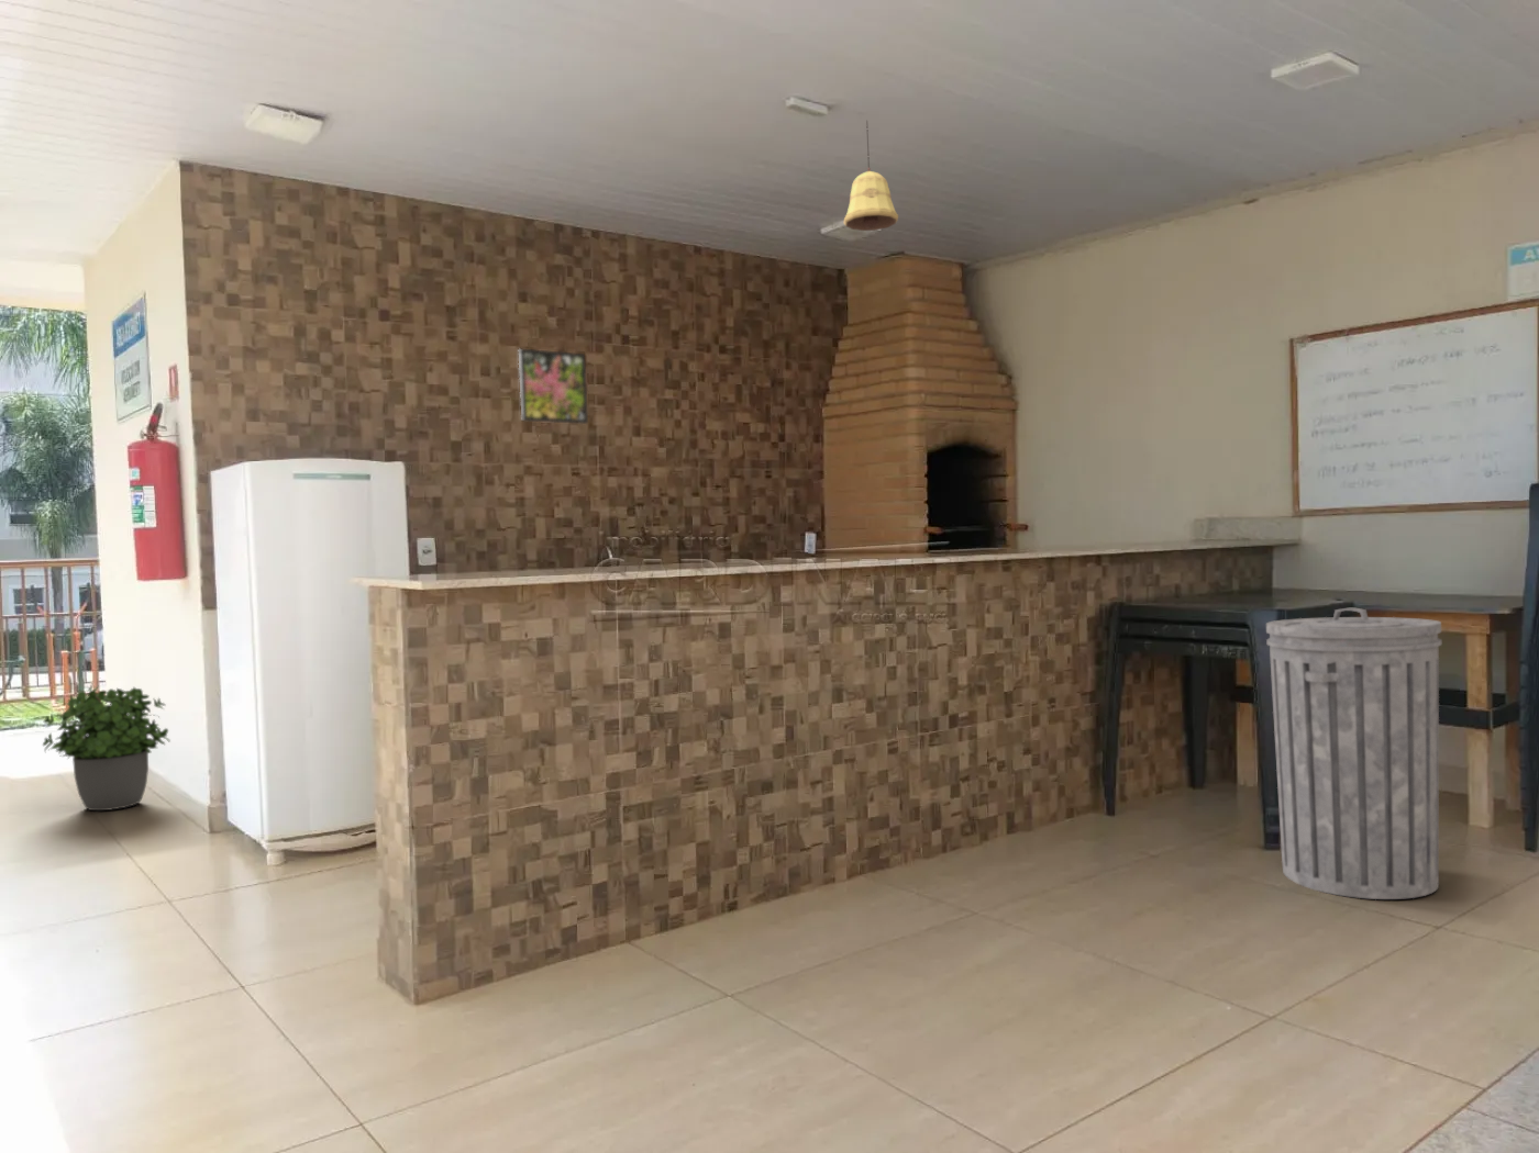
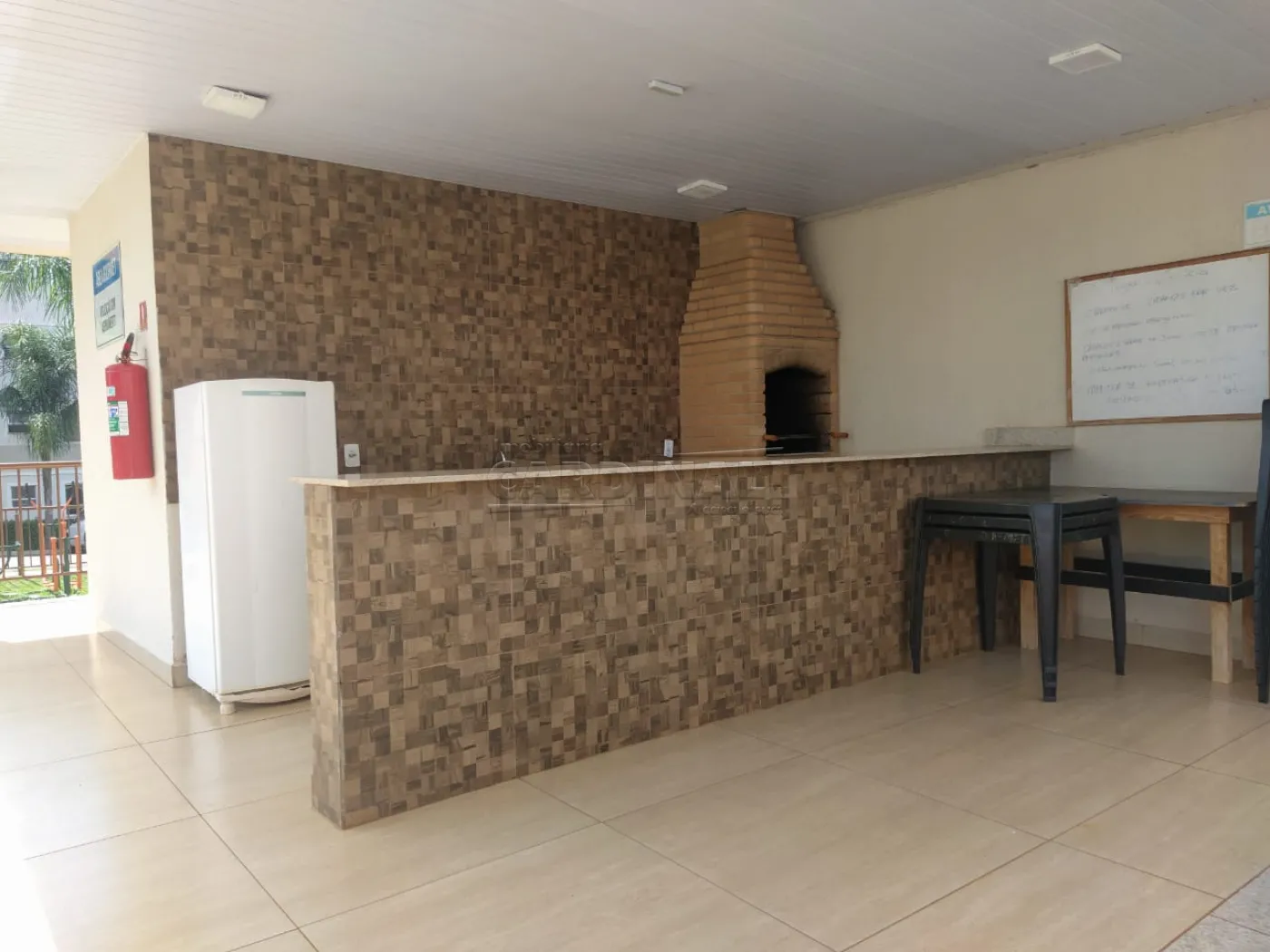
- pendant light [843,120,899,231]
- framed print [517,348,589,425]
- trash can [1265,607,1442,900]
- potted plant [41,683,172,811]
